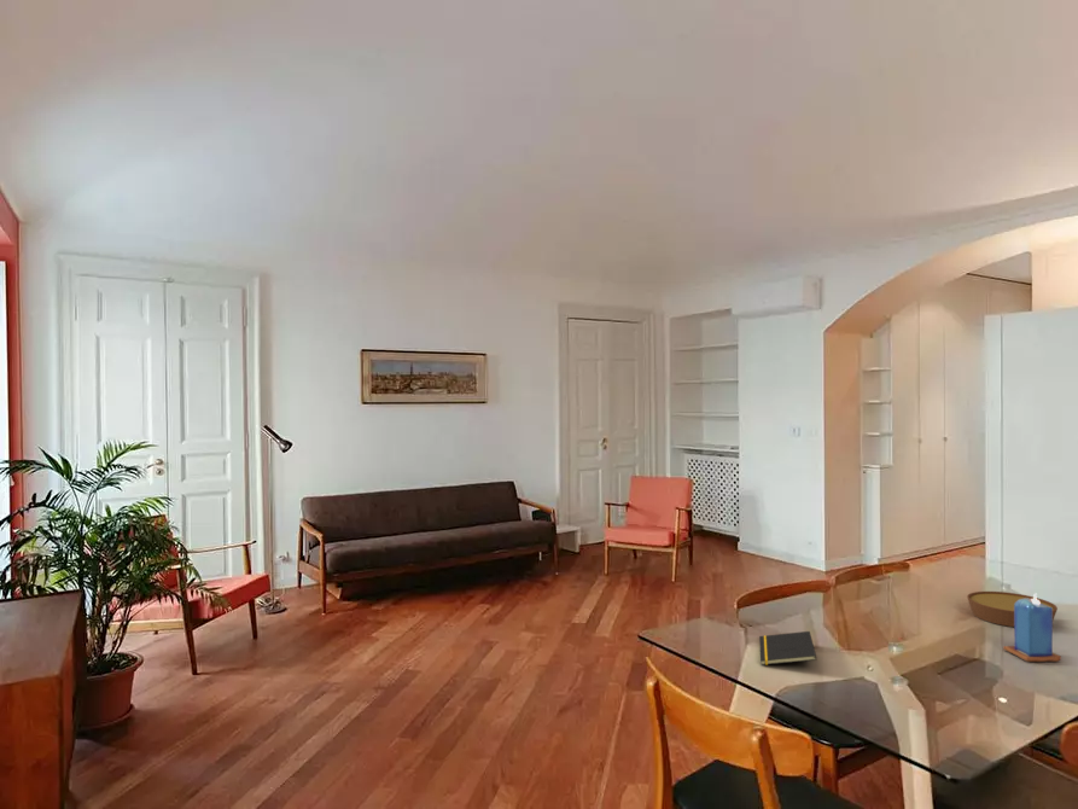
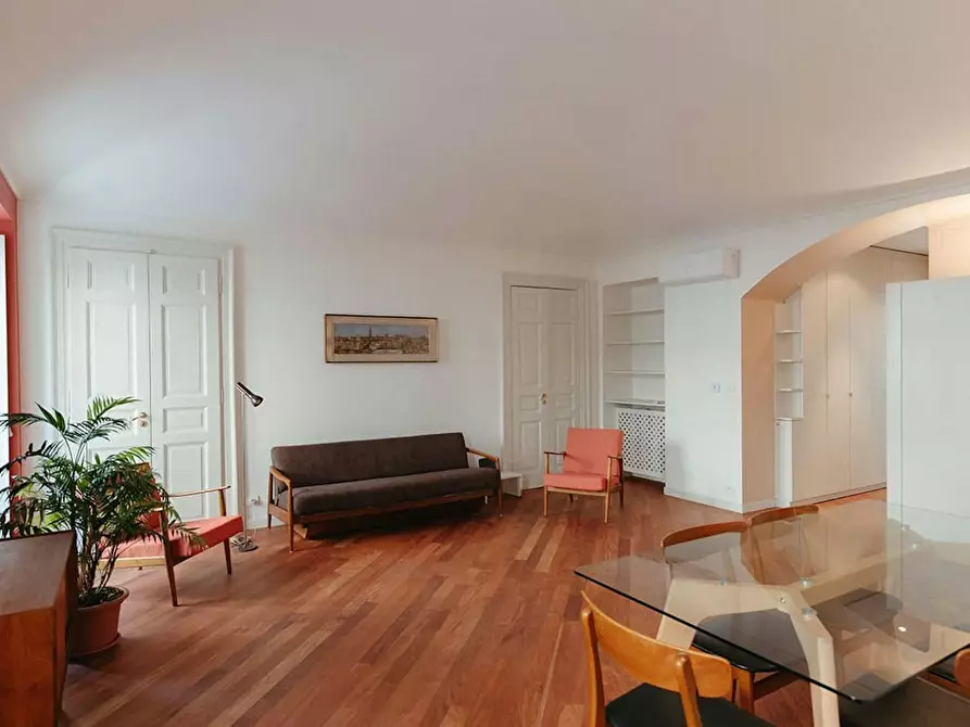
- candle [1002,592,1062,663]
- notepad [758,630,818,667]
- bowl [966,590,1059,628]
